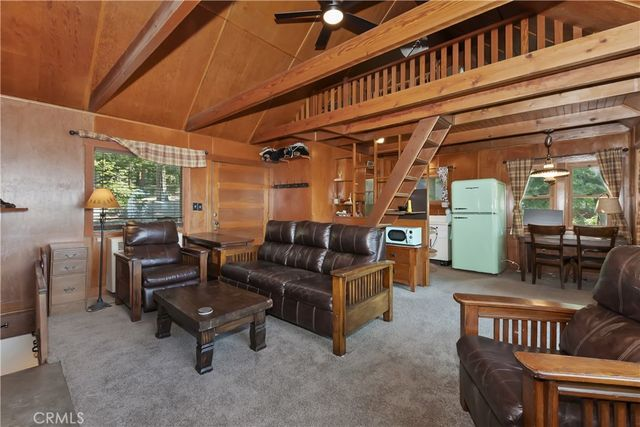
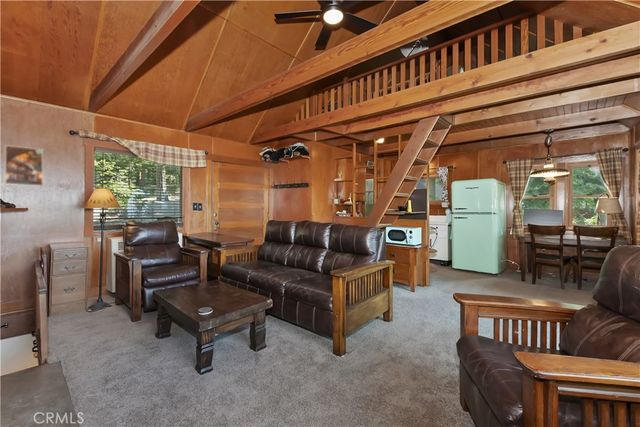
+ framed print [4,144,44,187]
